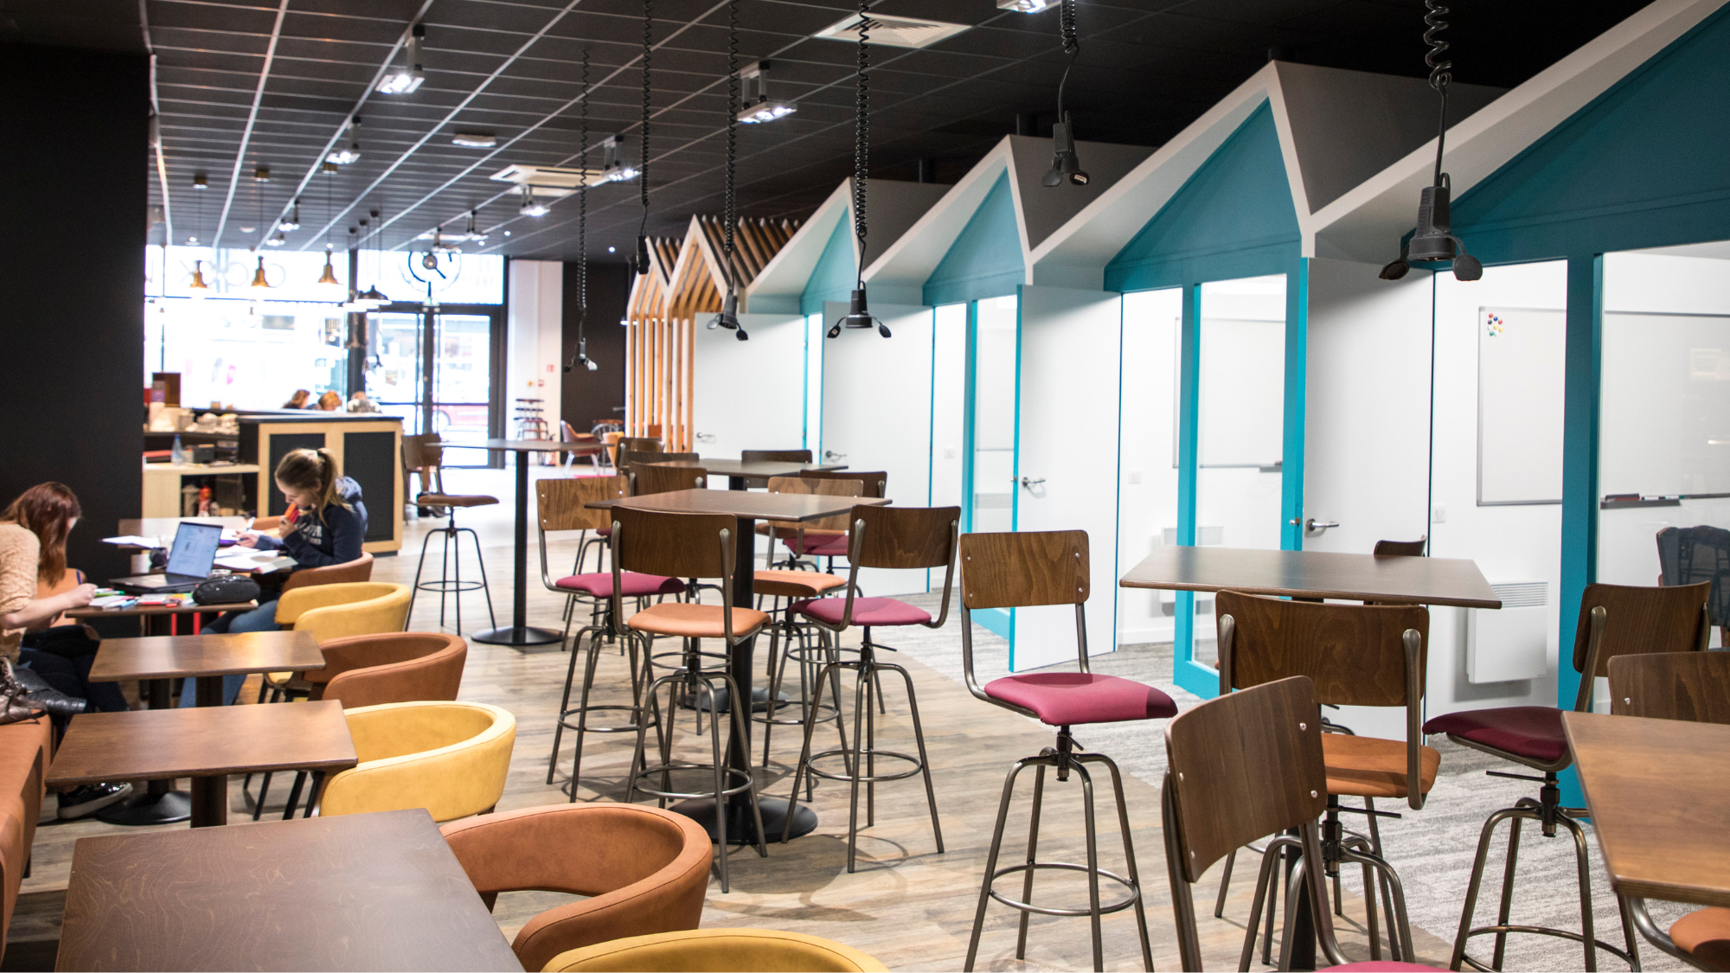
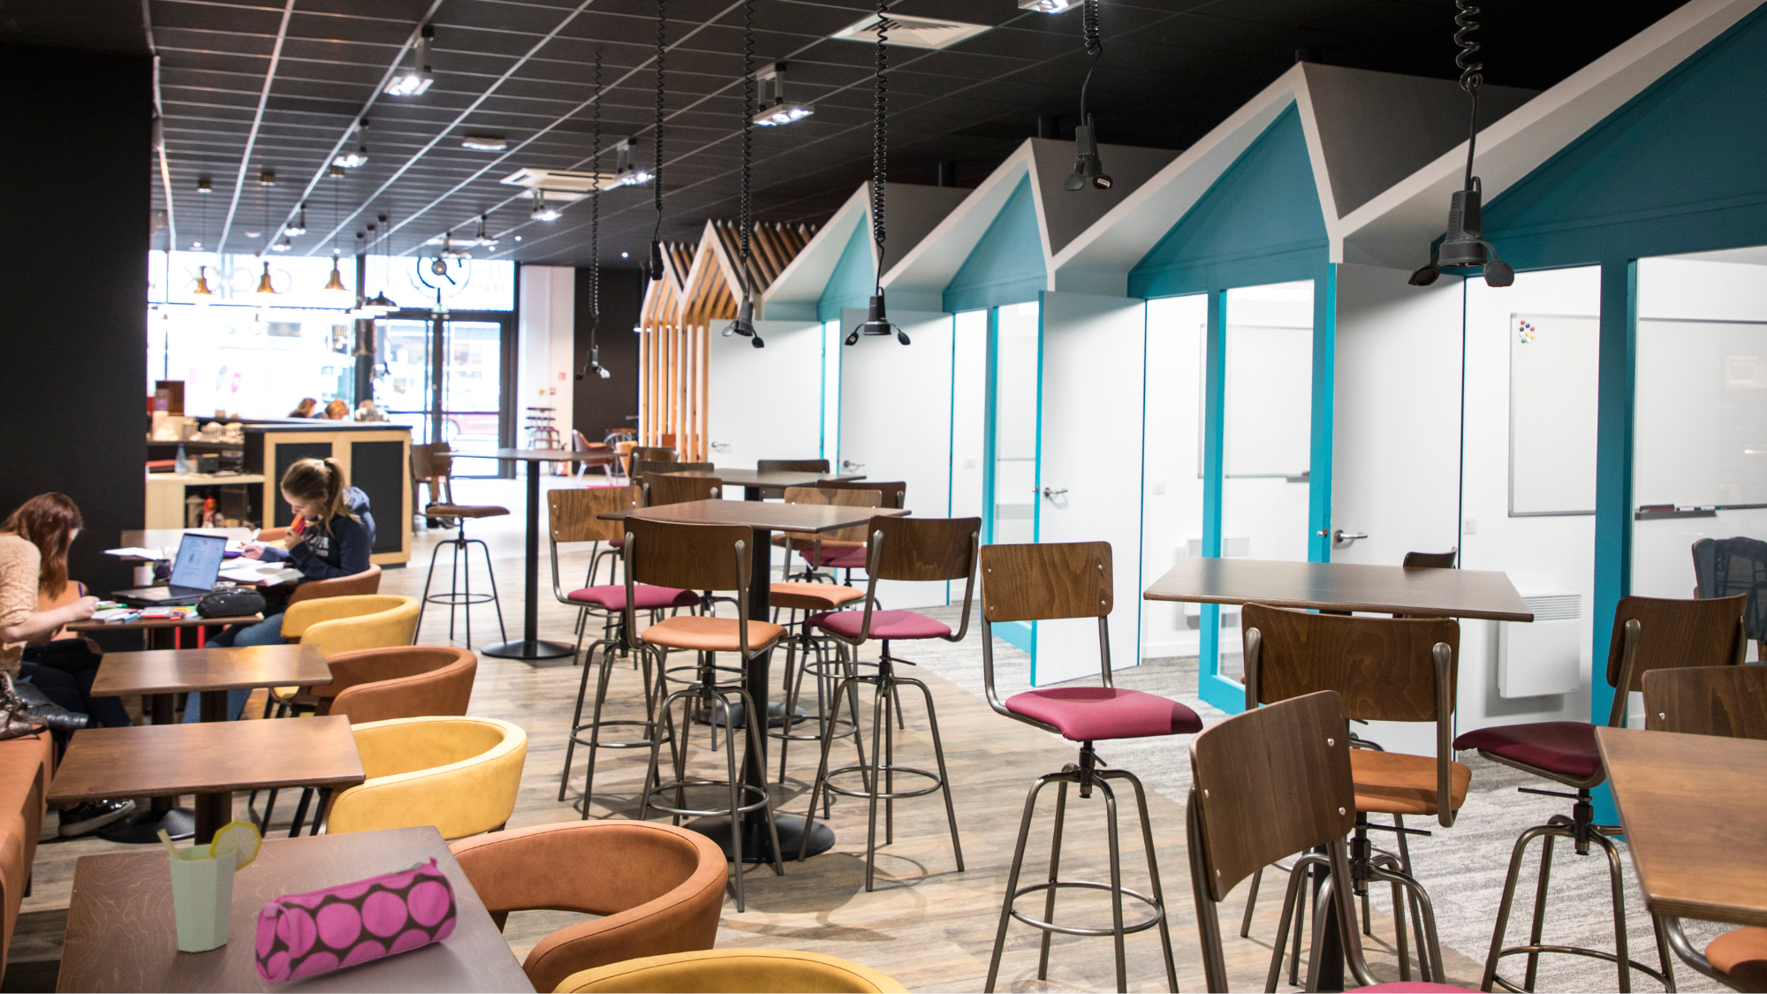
+ cup [157,819,265,954]
+ pencil case [254,856,458,986]
